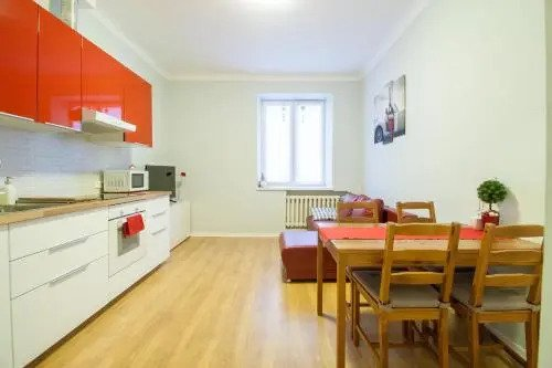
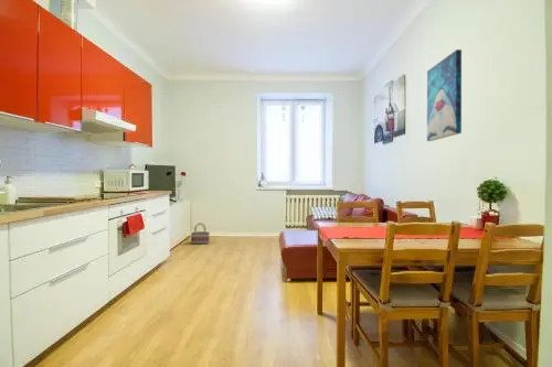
+ wall art [426,48,463,142]
+ basket [190,222,211,245]
